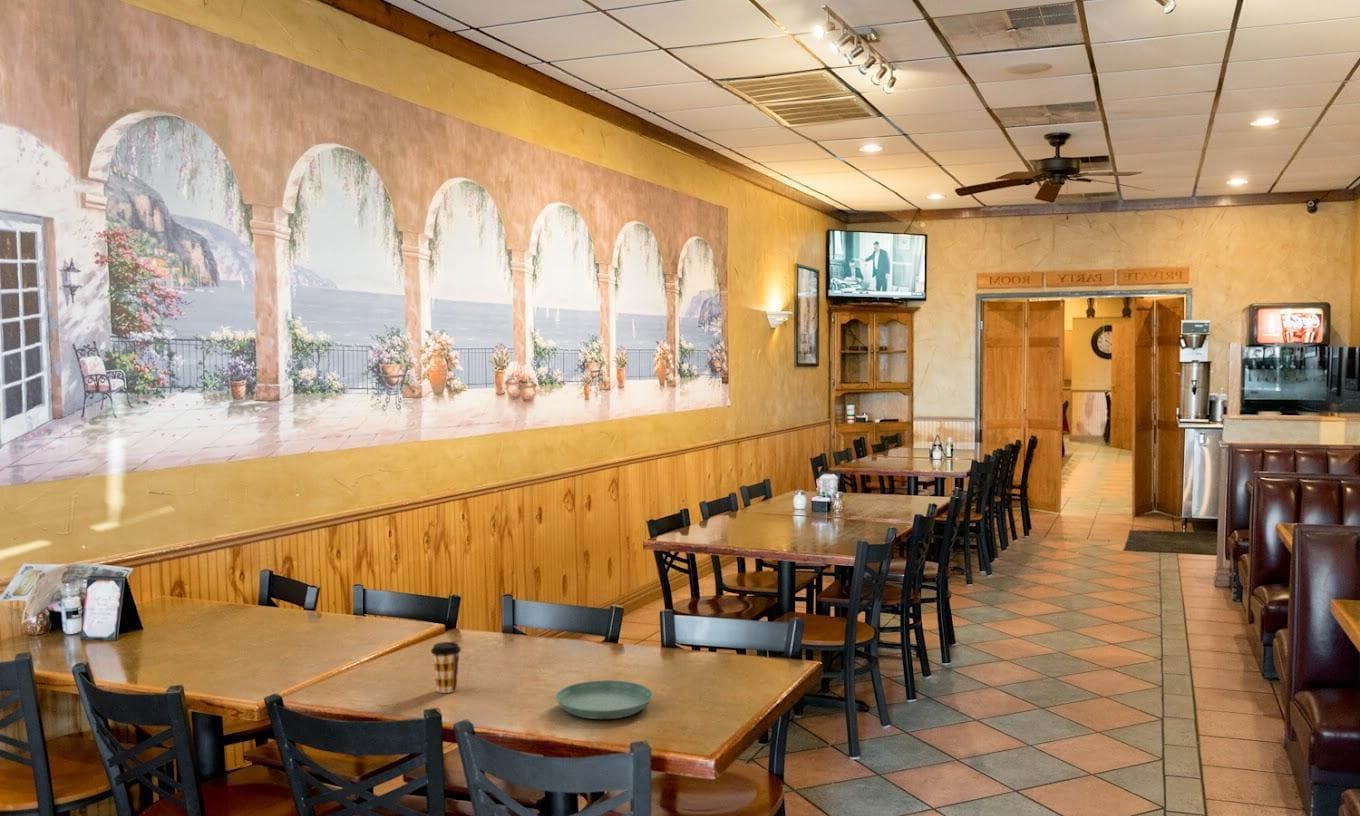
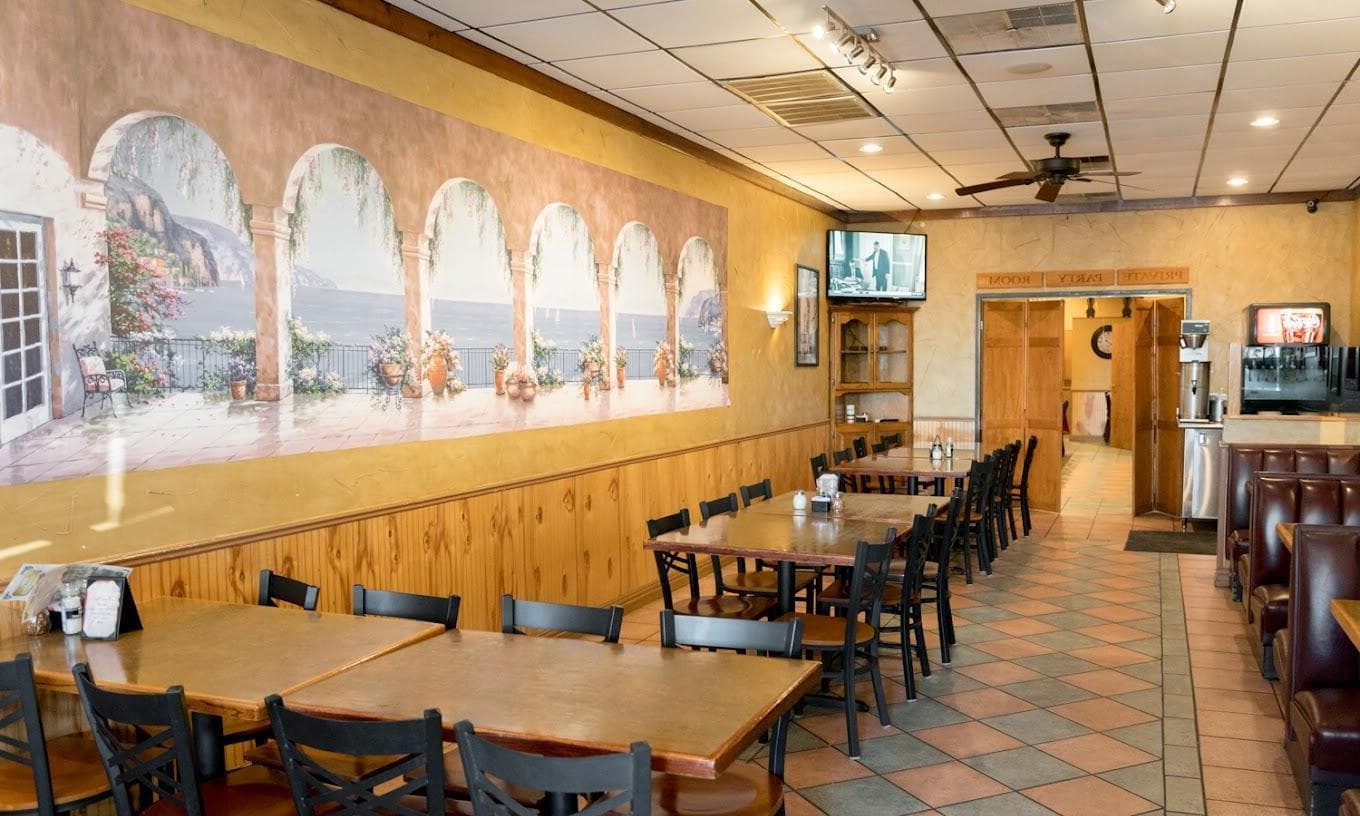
- coffee cup [430,641,462,694]
- saucer [555,679,654,720]
